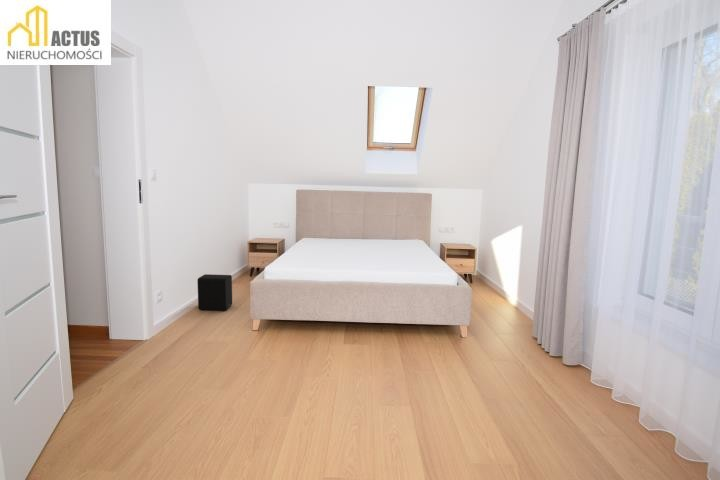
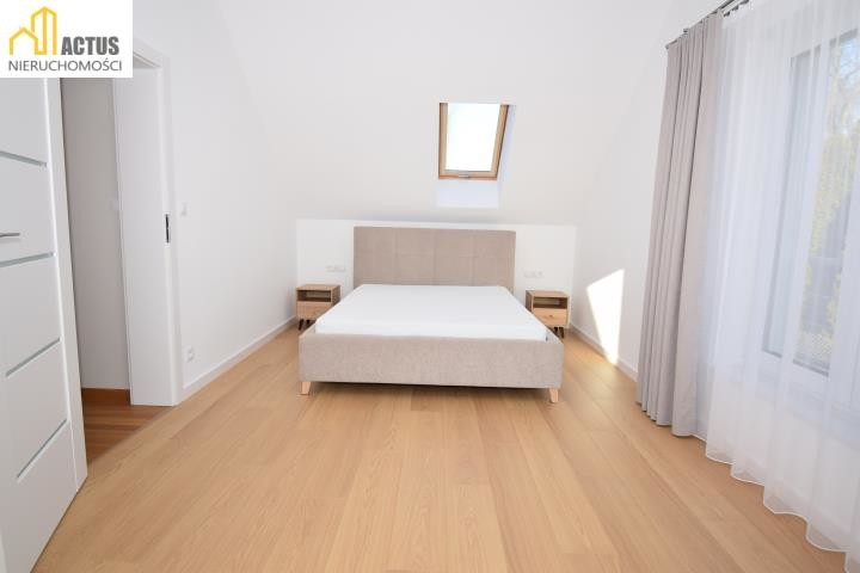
- speaker [196,273,233,311]
